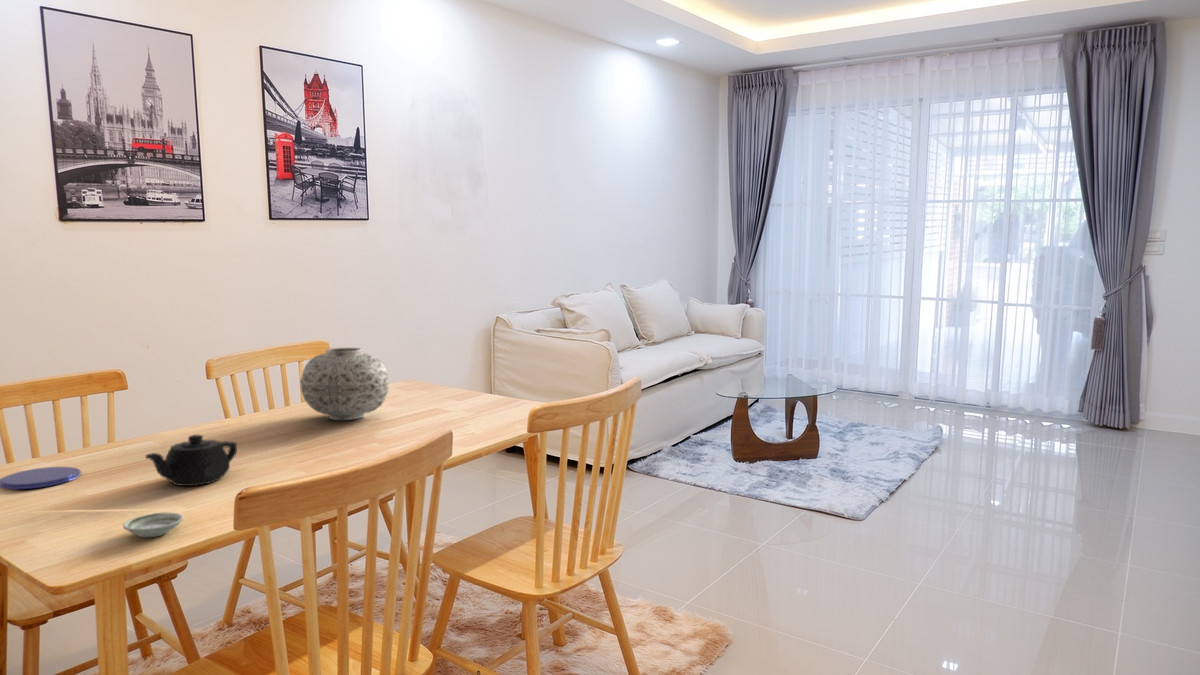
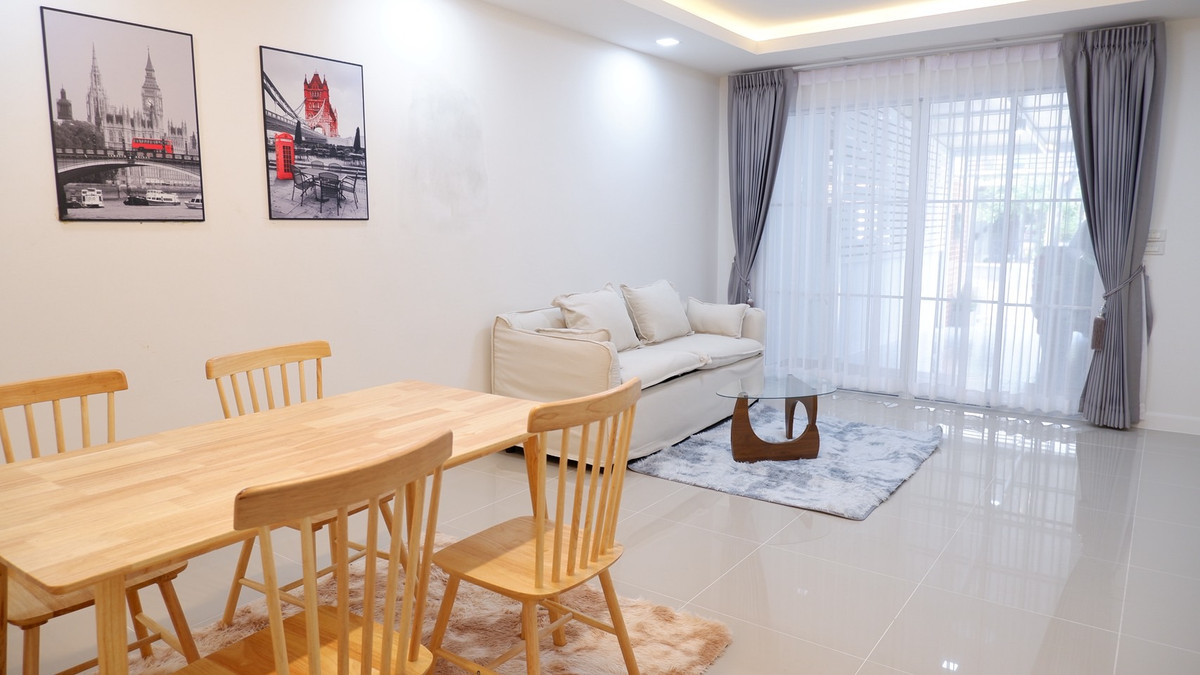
- saucer [0,466,82,490]
- saucer [122,511,184,538]
- vase [299,347,390,421]
- teapot [145,434,238,487]
